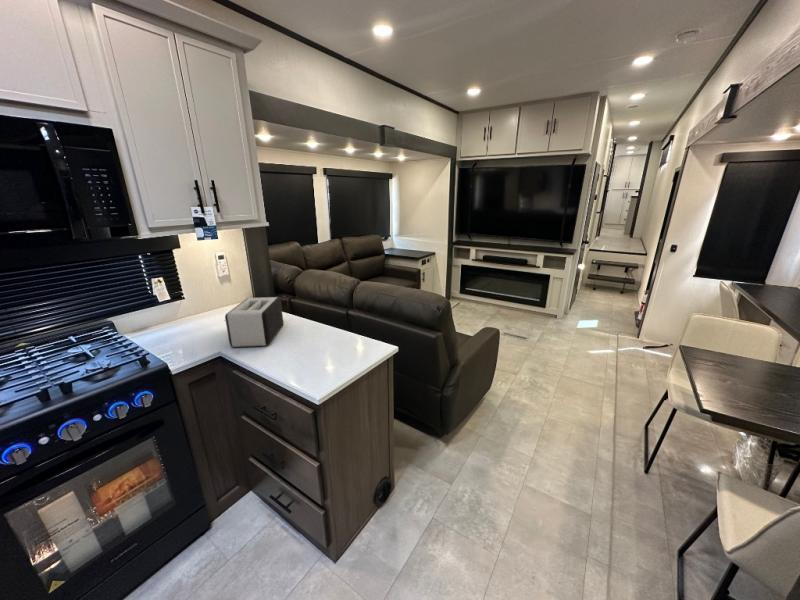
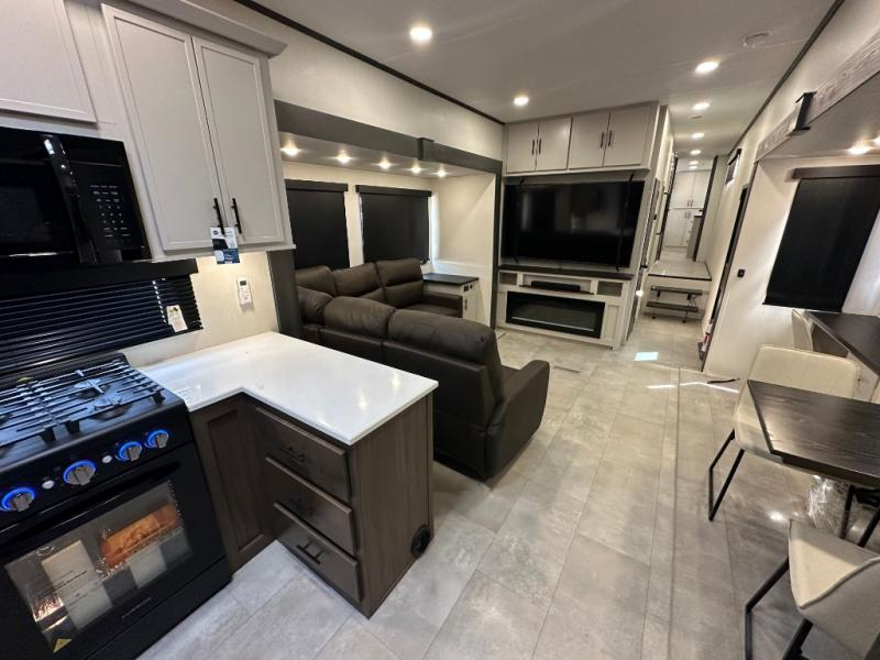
- toaster [224,296,284,348]
